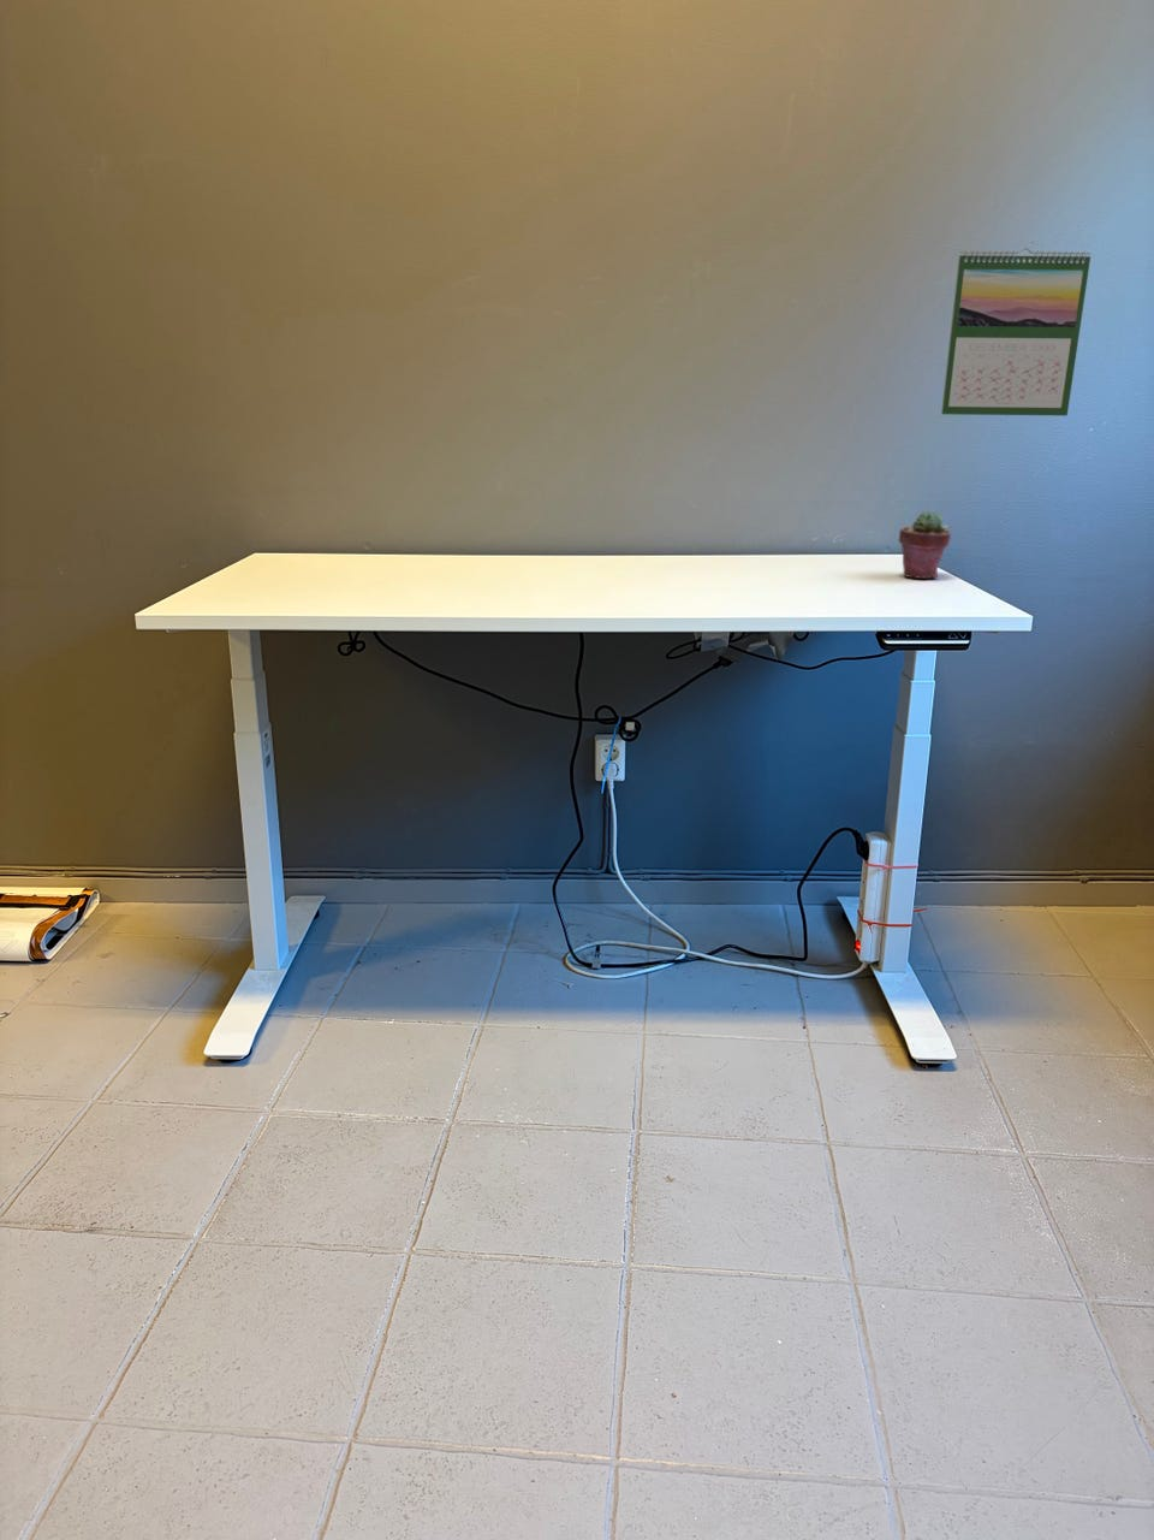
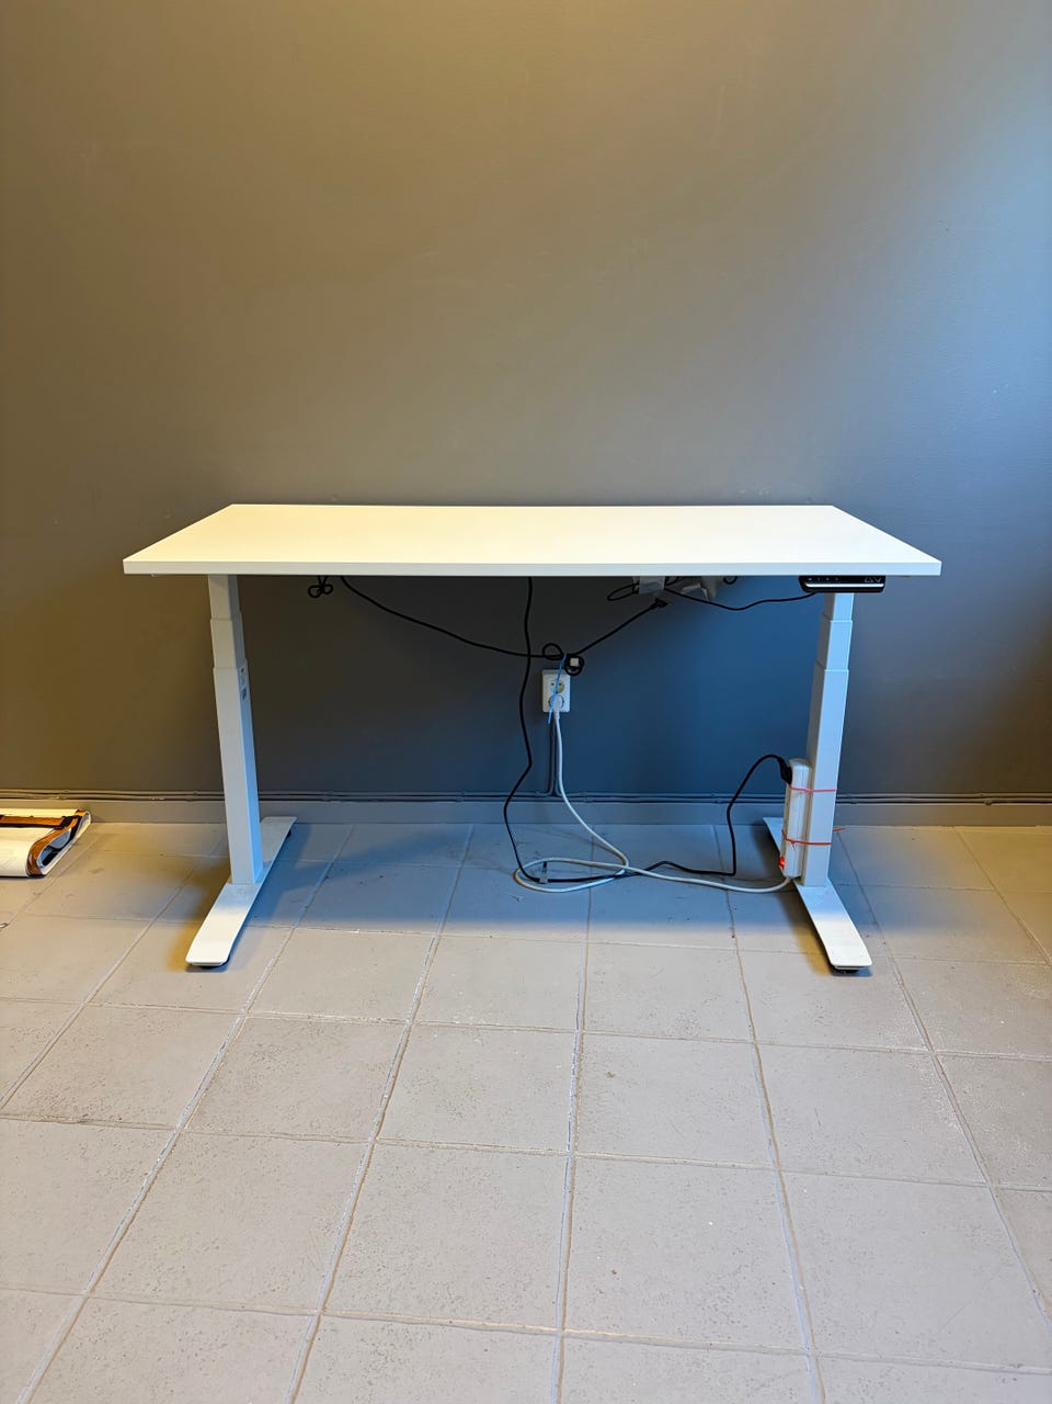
- potted succulent [898,511,952,580]
- calendar [939,246,1092,416]
